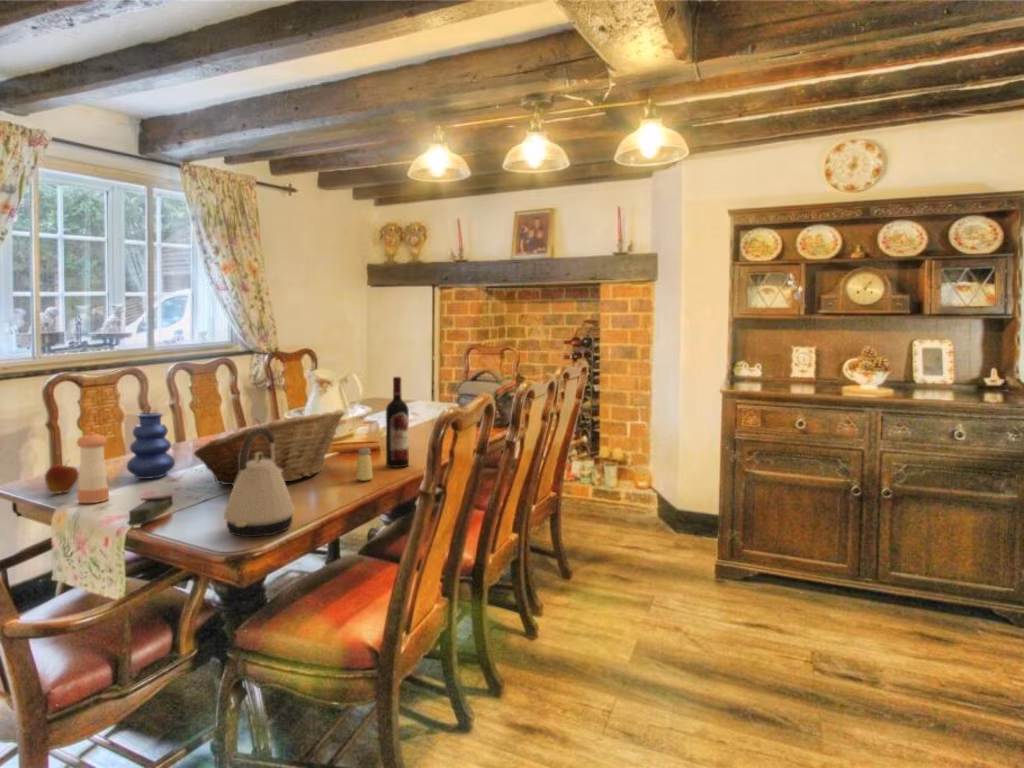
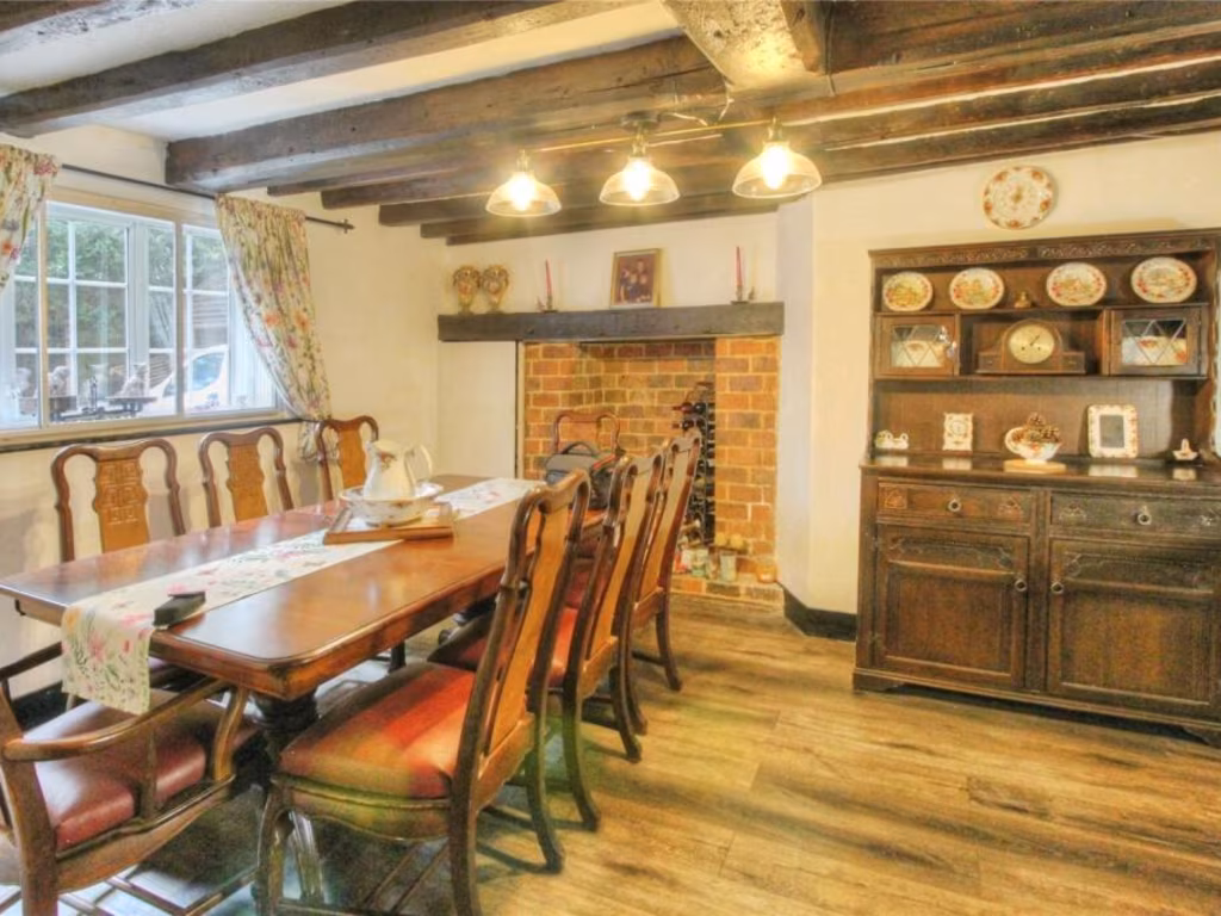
- wine bottle [385,376,410,468]
- vase [126,412,176,480]
- pepper shaker [76,431,110,504]
- apple [44,459,79,495]
- fruit basket [193,408,346,486]
- kettle [223,428,296,538]
- saltshaker [355,447,374,482]
